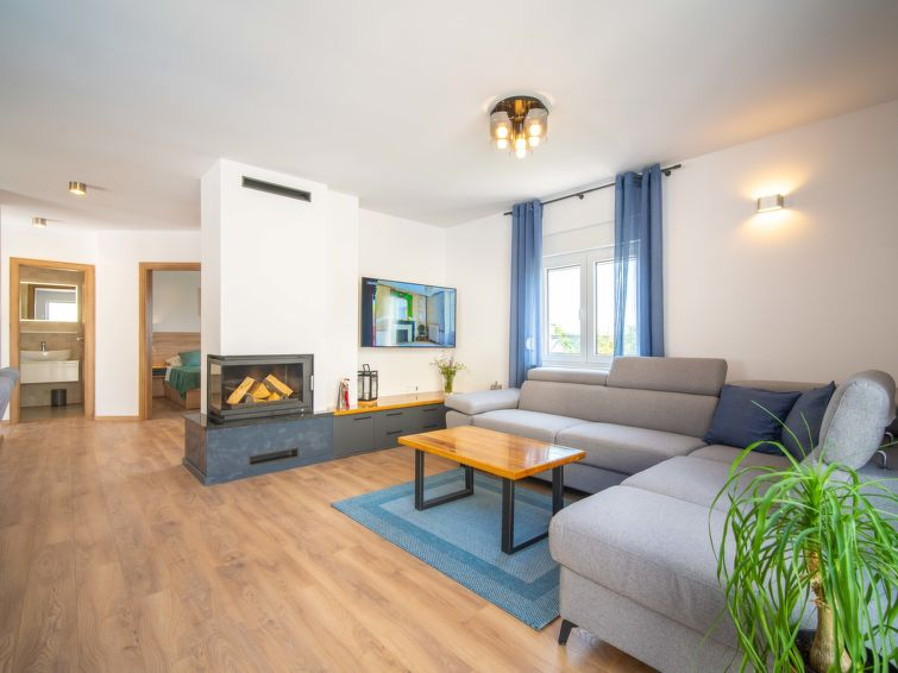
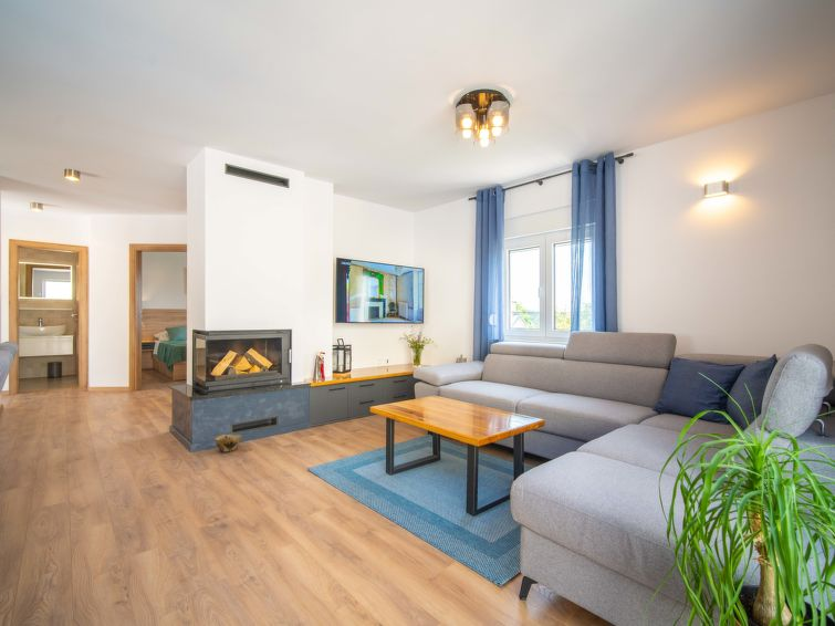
+ woven basket [213,434,243,453]
